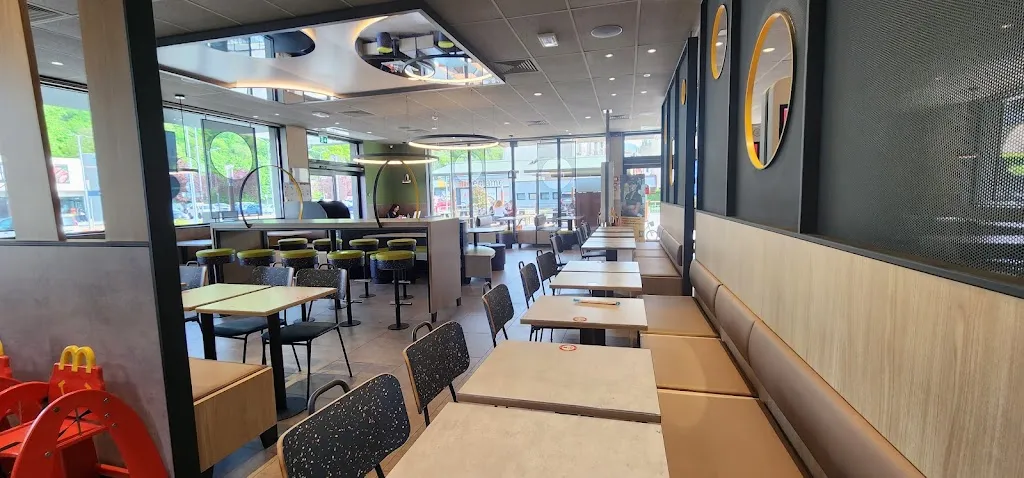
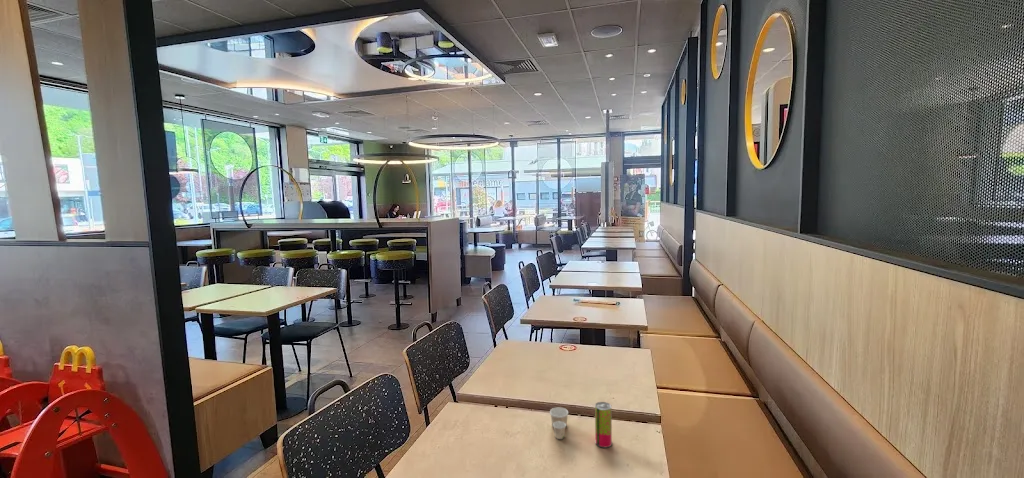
+ paper cup [549,406,569,440]
+ beverage can [594,401,613,448]
